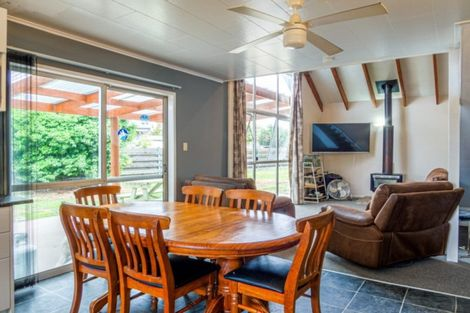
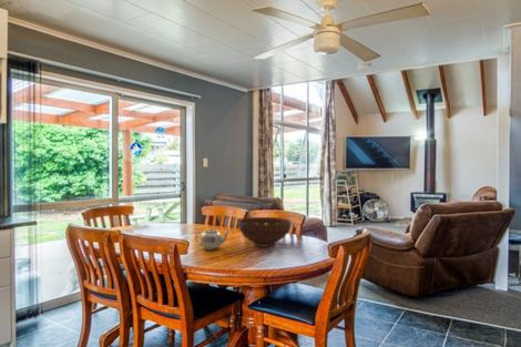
+ teapot [194,226,231,252]
+ fruit bowl [237,216,293,248]
